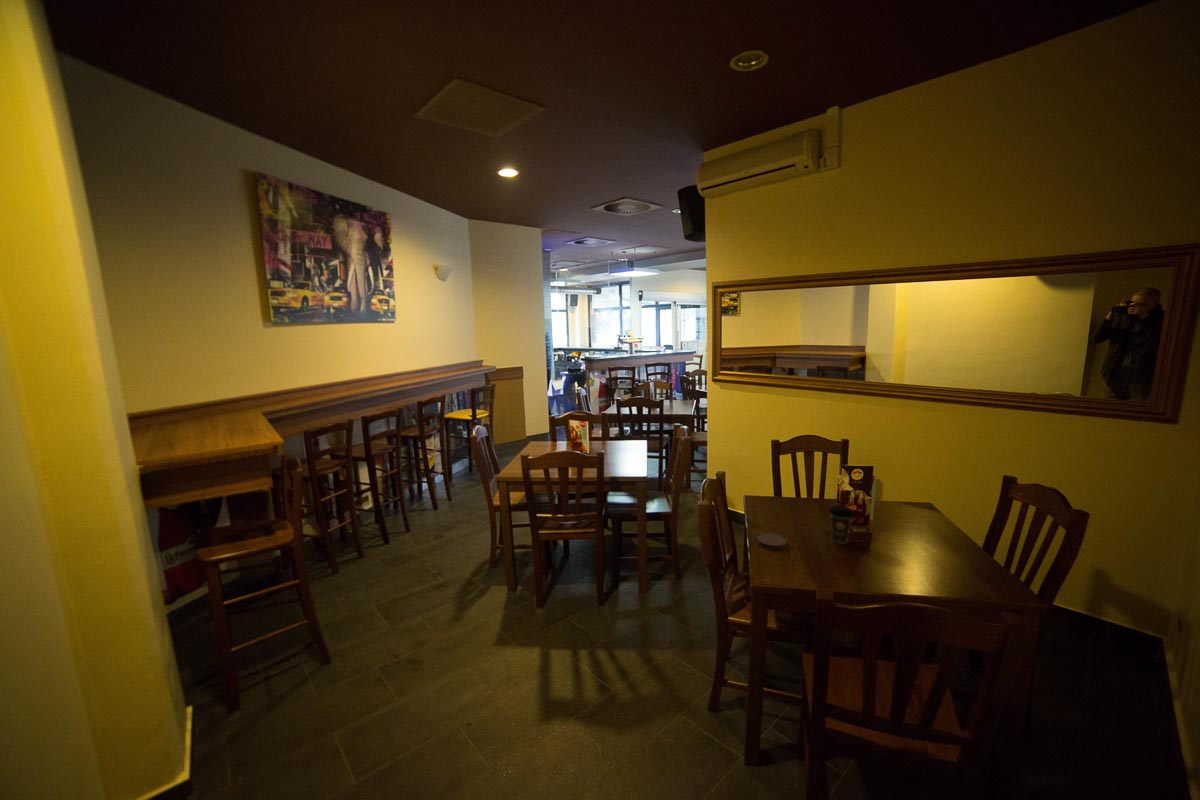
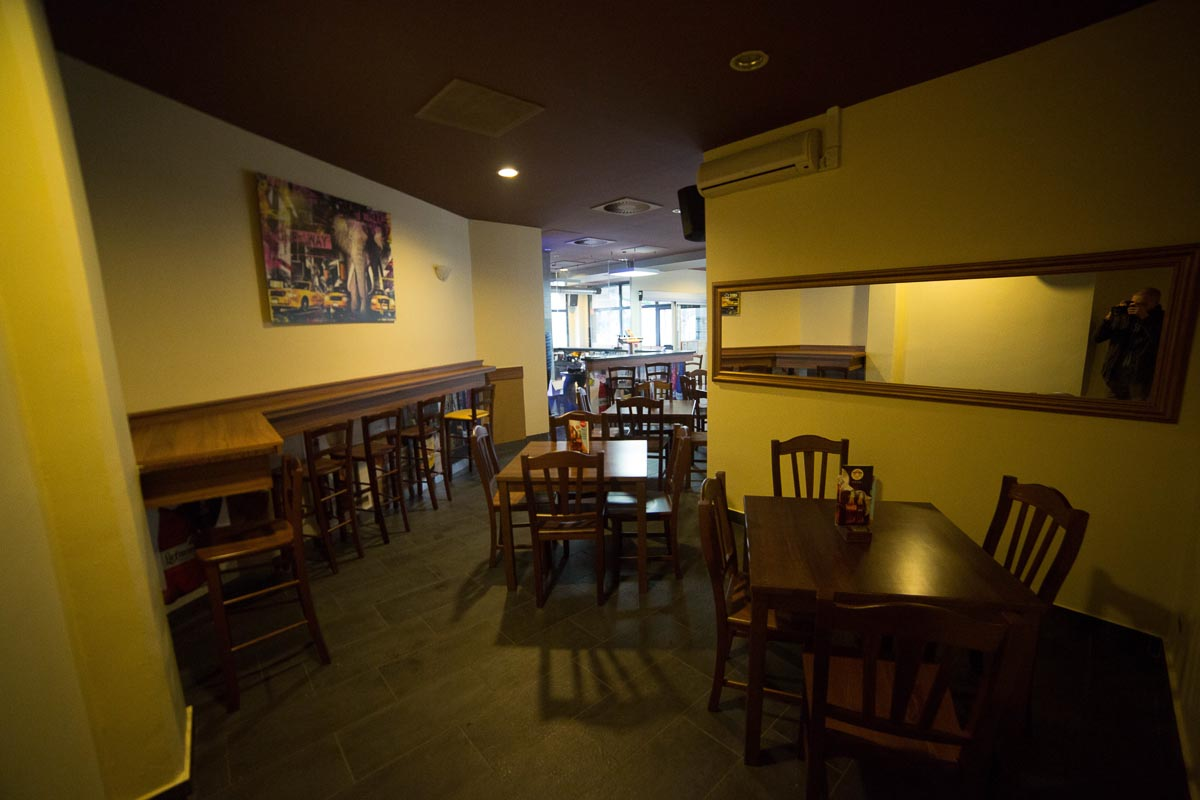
- coffee cup [828,504,855,545]
- coaster [756,532,788,550]
